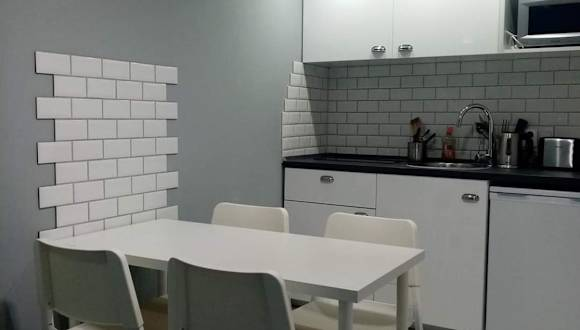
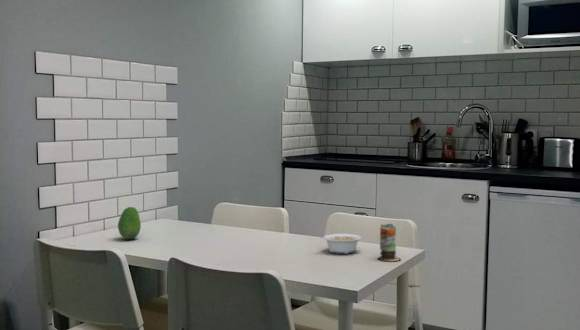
+ can [377,223,402,262]
+ legume [318,233,362,255]
+ fruit [117,206,142,240]
